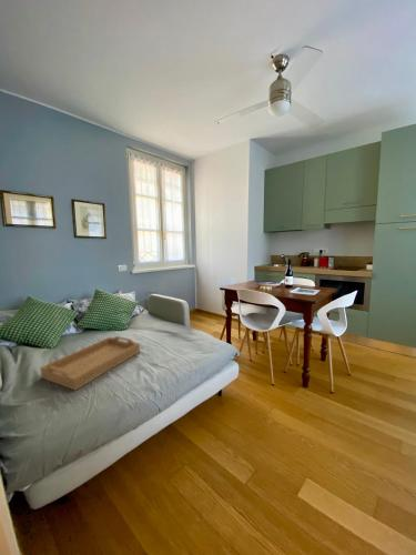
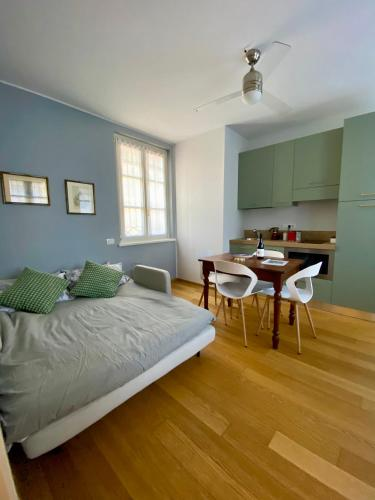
- serving tray [39,335,141,392]
